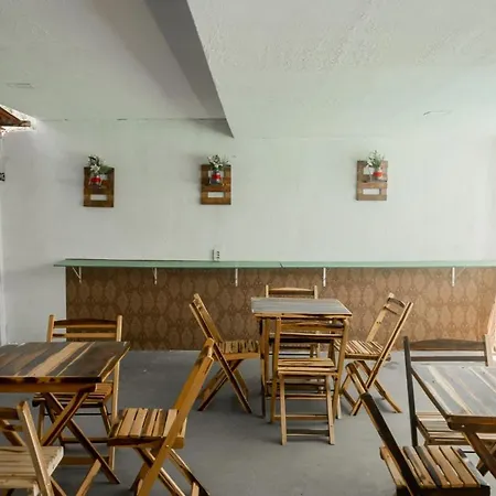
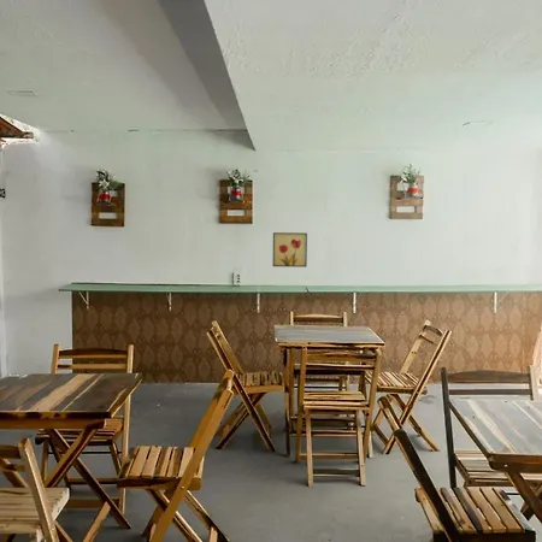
+ wall art [272,231,308,269]
